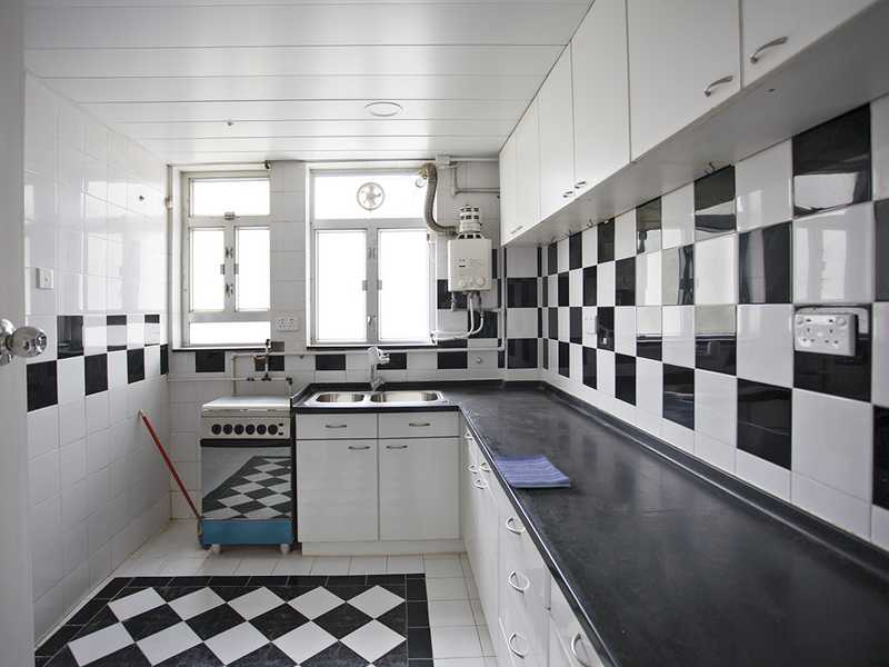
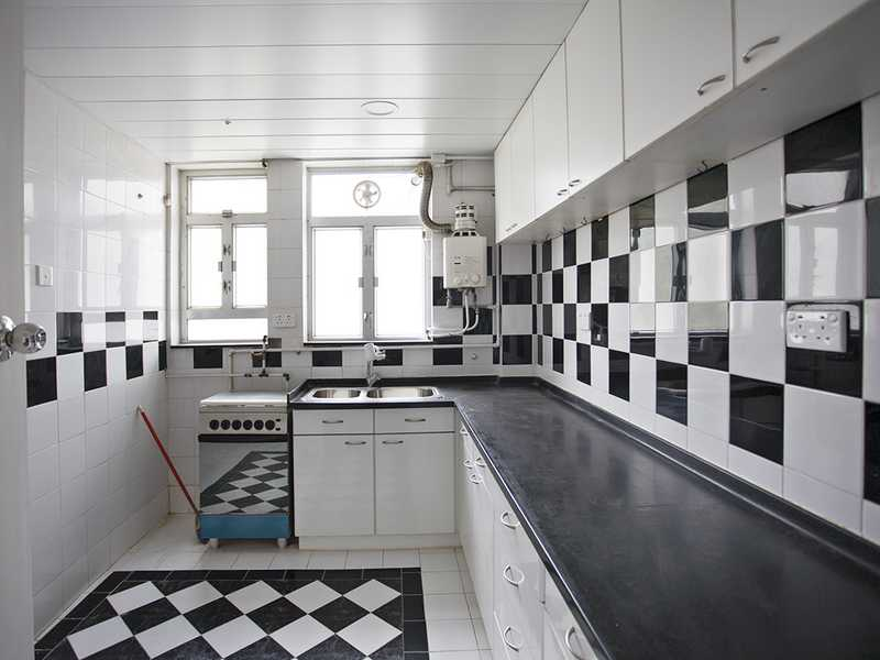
- dish towel [492,454,572,488]
